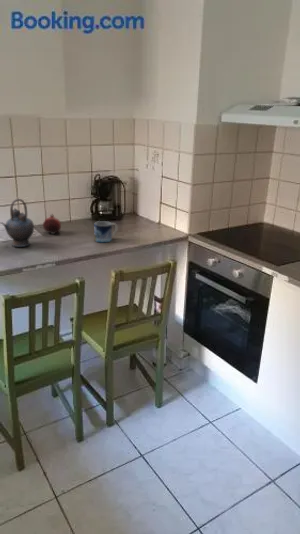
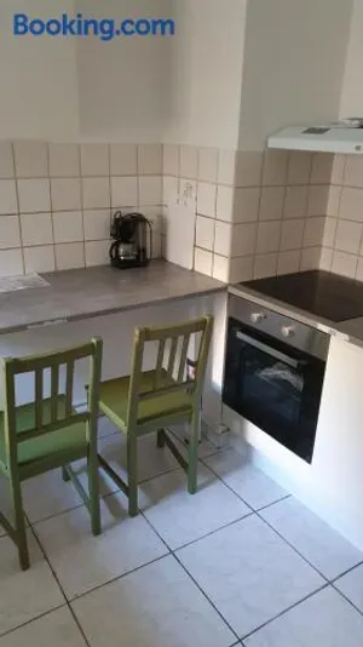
- mug [94,220,118,243]
- teapot [0,198,35,248]
- fruit [42,214,62,235]
